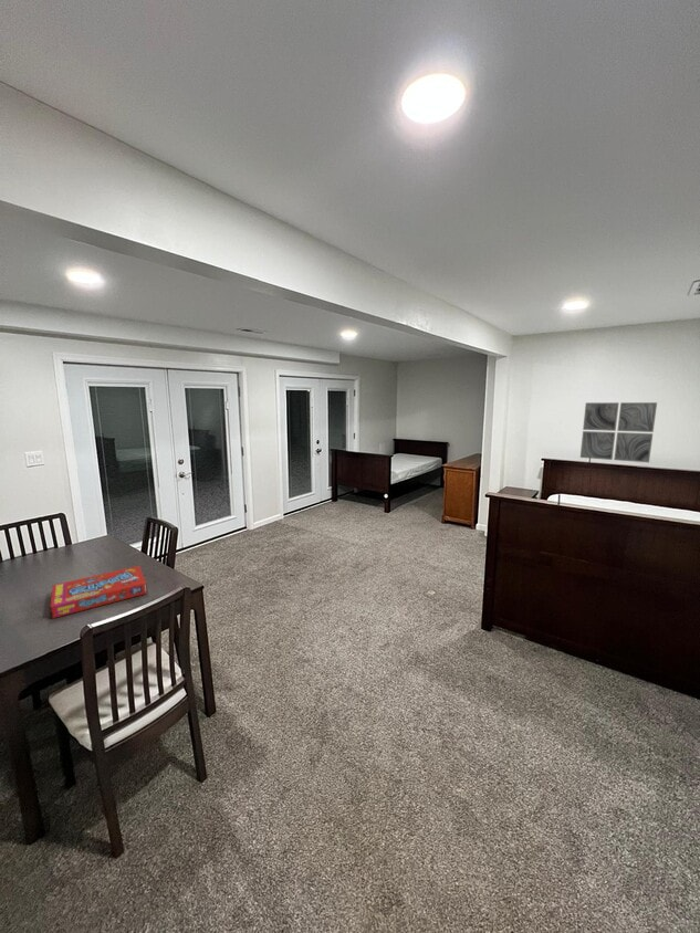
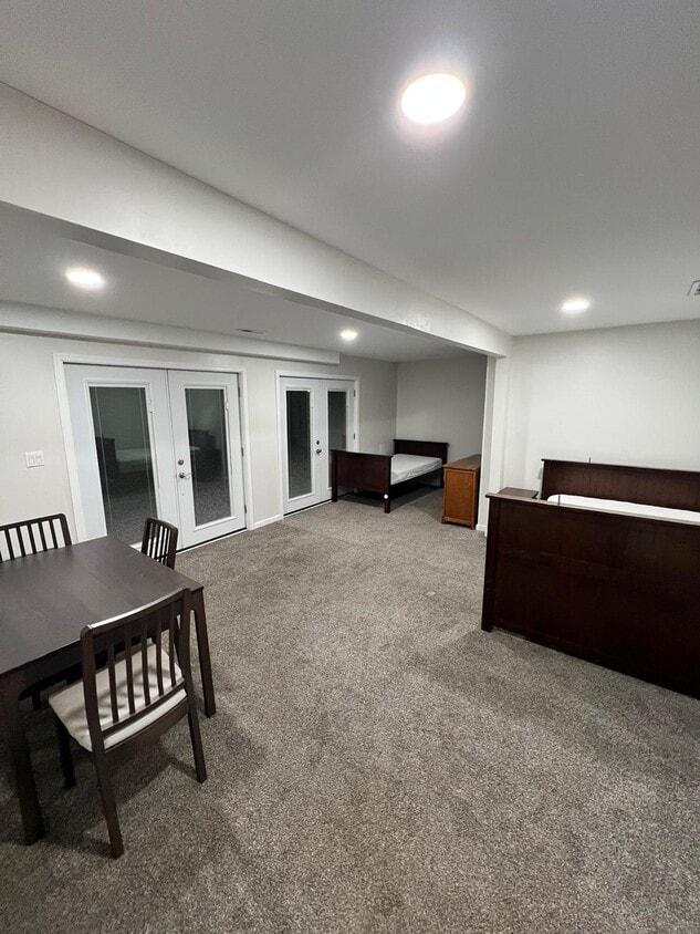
- snack box [49,565,148,619]
- wall art [579,401,658,463]
